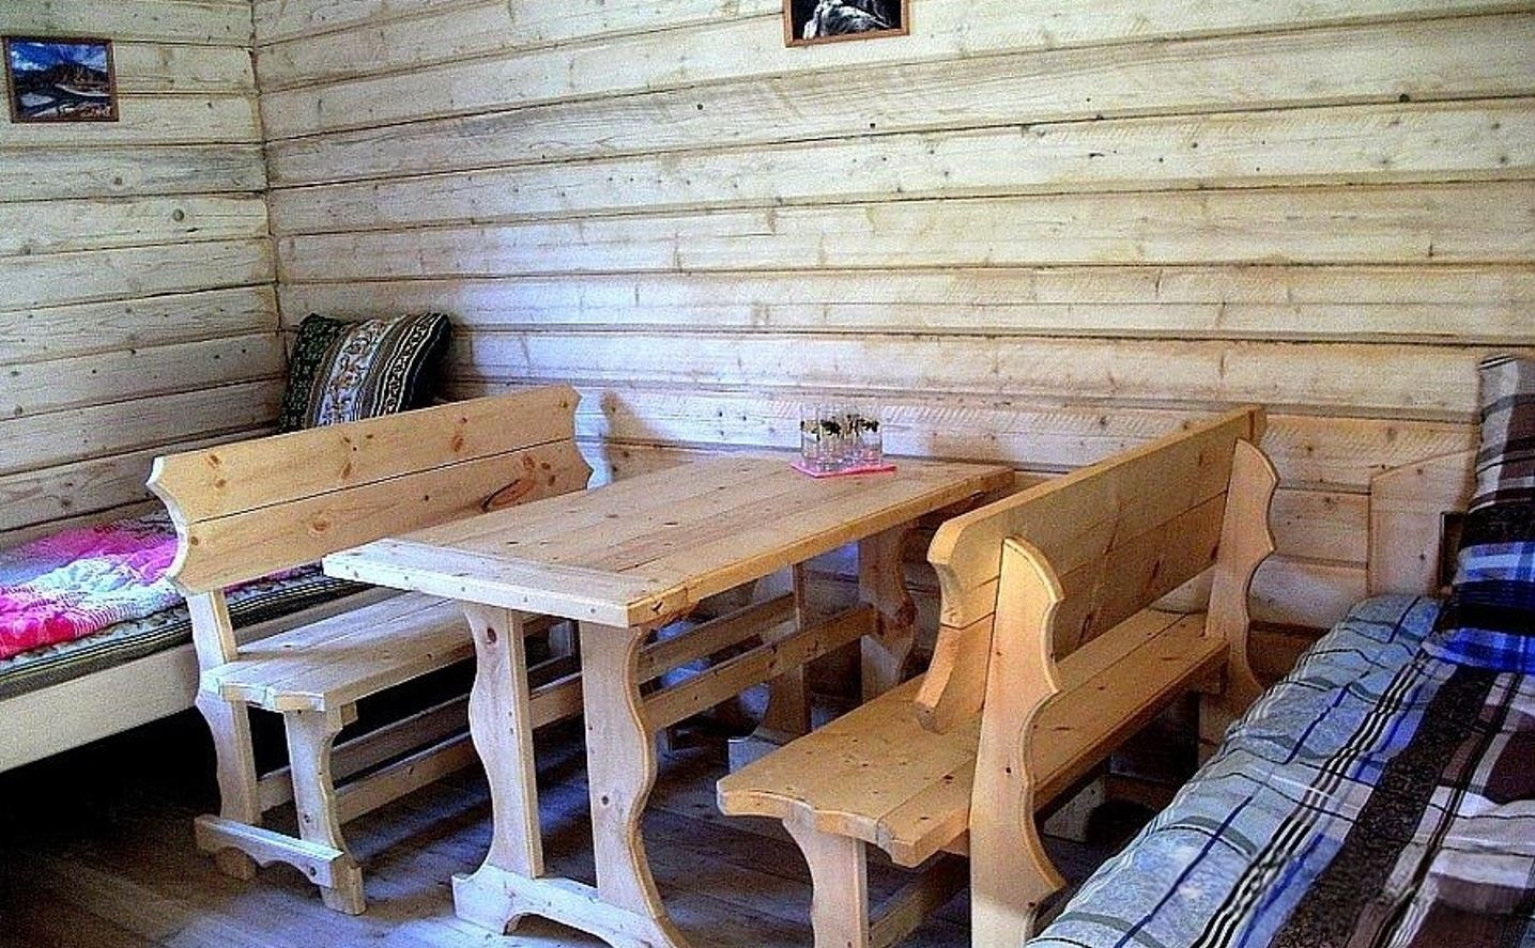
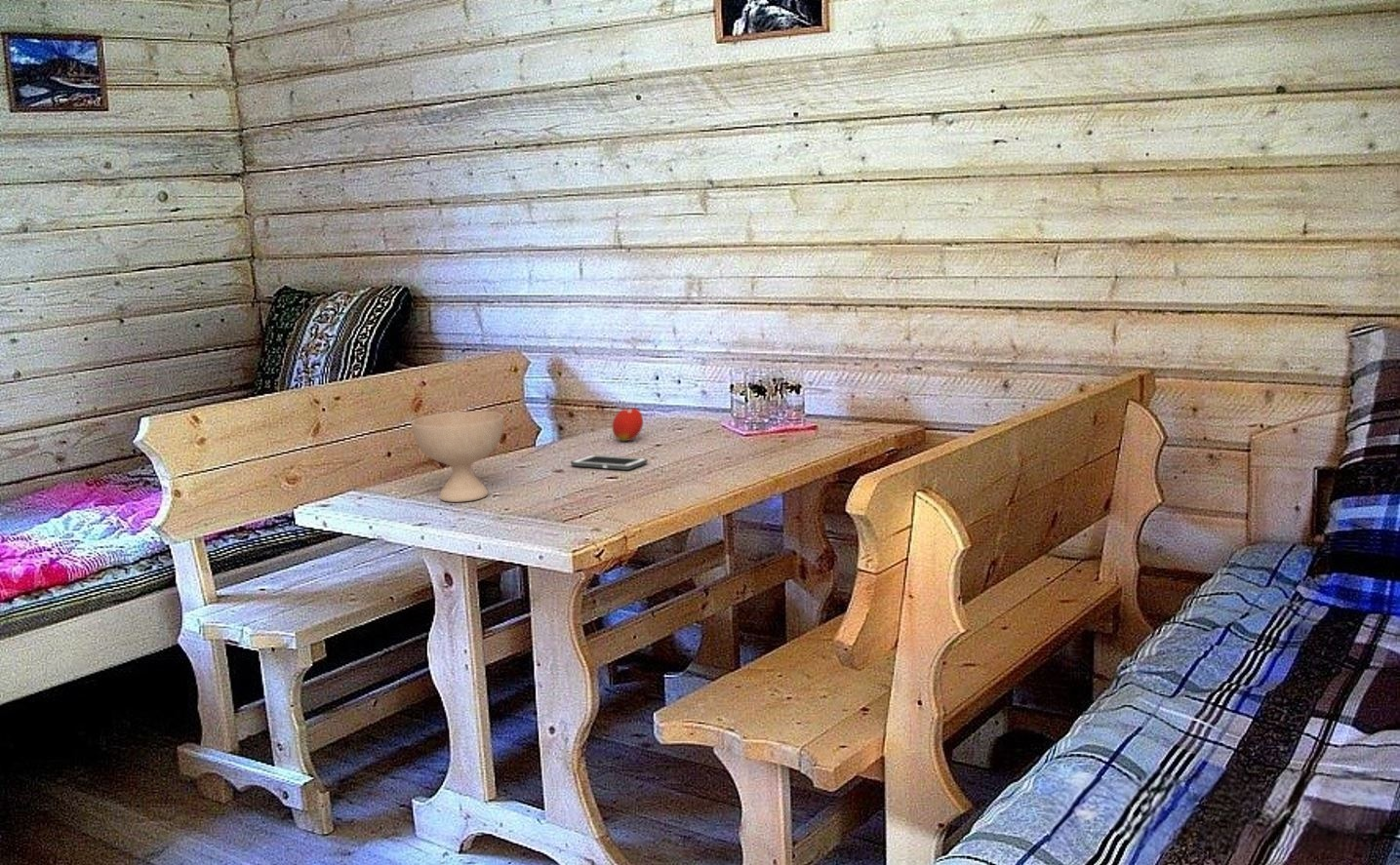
+ cell phone [570,453,649,471]
+ fruit [612,403,644,442]
+ bowl [411,411,505,503]
